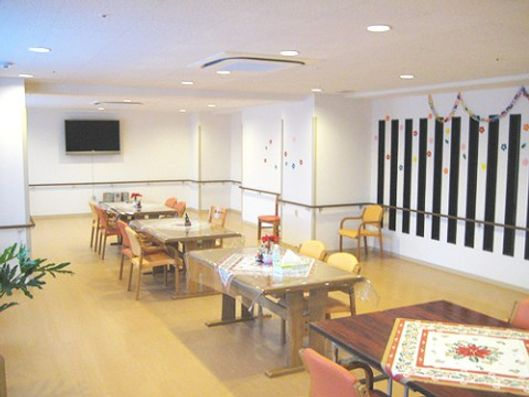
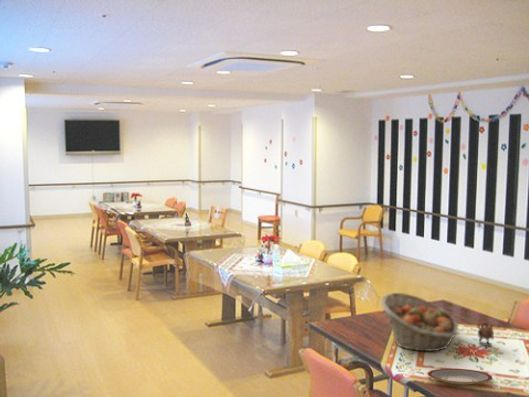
+ plate [426,368,493,386]
+ fruit basket [380,292,460,352]
+ teapot [476,321,495,350]
